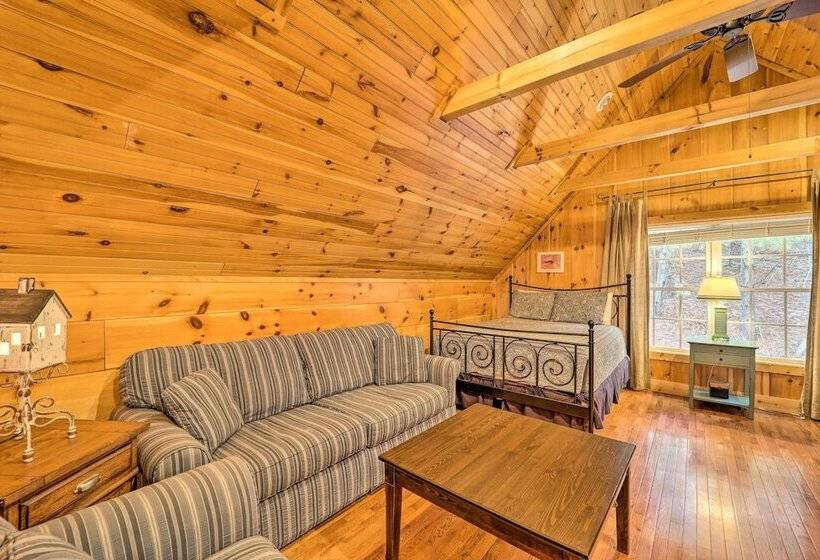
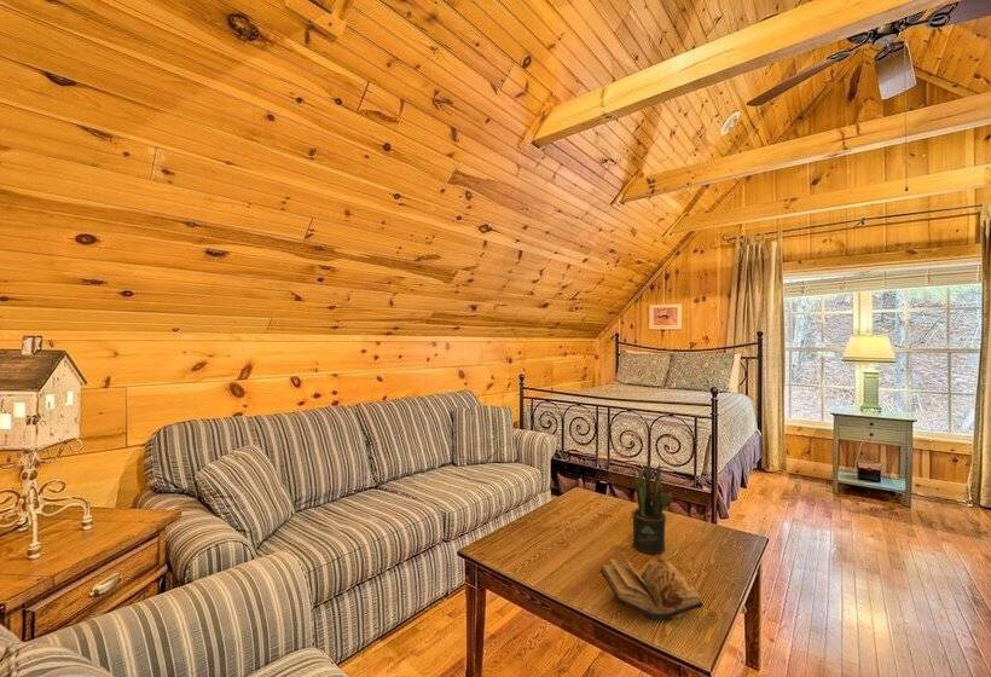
+ potted plant [631,461,673,555]
+ book [599,555,705,623]
